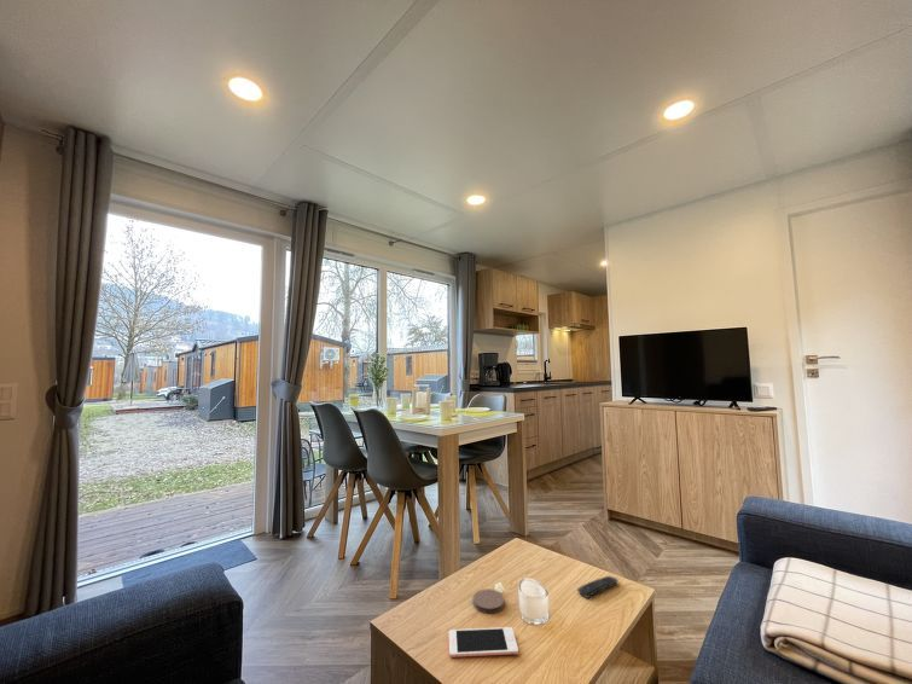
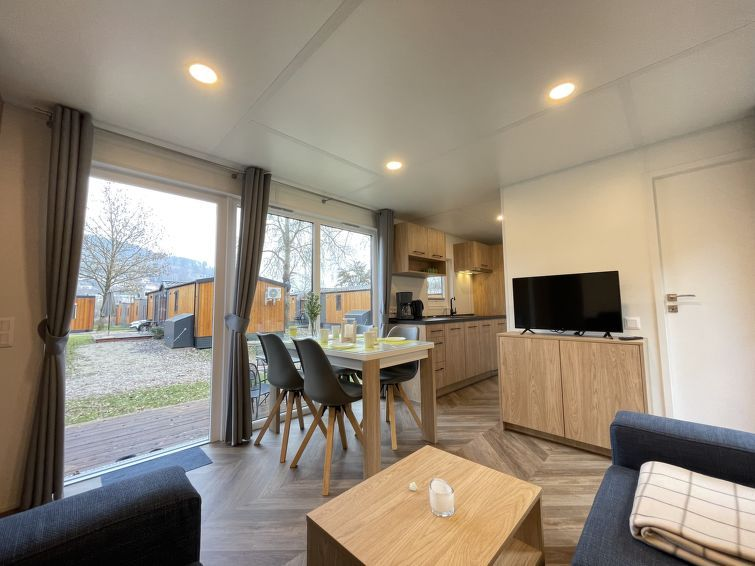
- remote control [576,575,620,599]
- coaster [471,587,505,614]
- cell phone [448,626,519,659]
